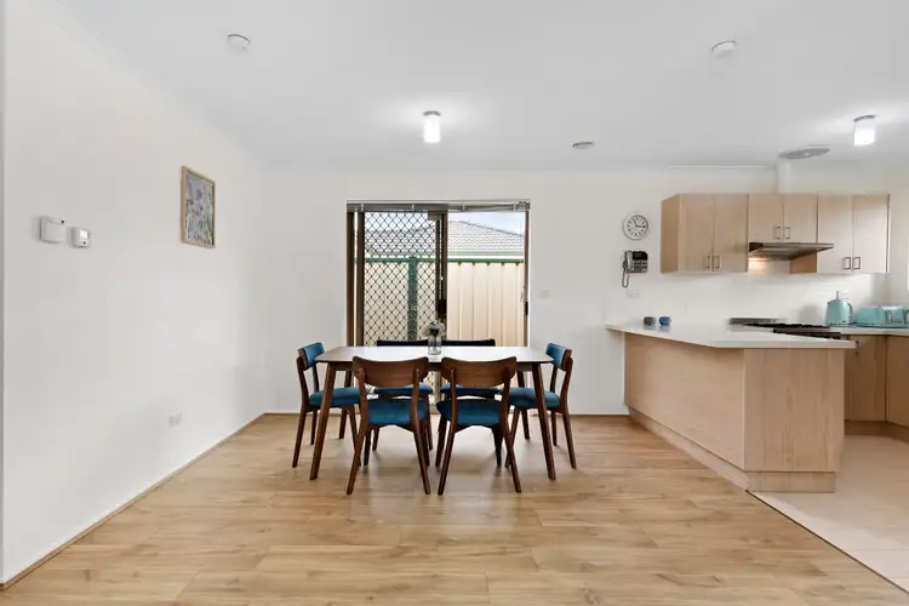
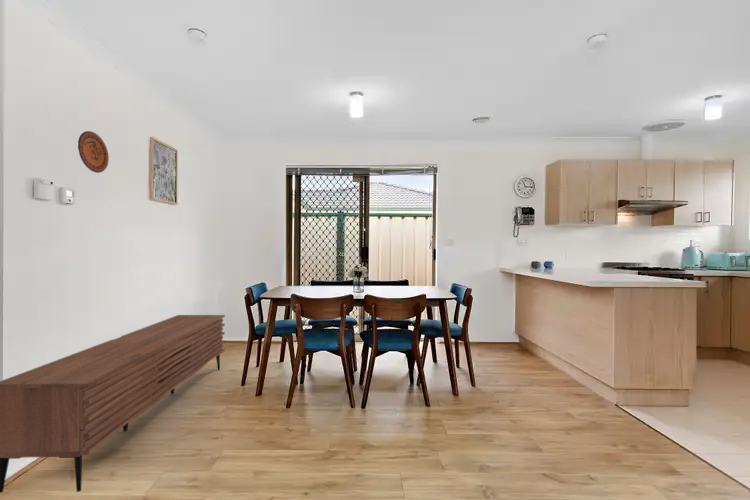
+ sideboard [0,314,226,494]
+ decorative plate [77,130,110,174]
